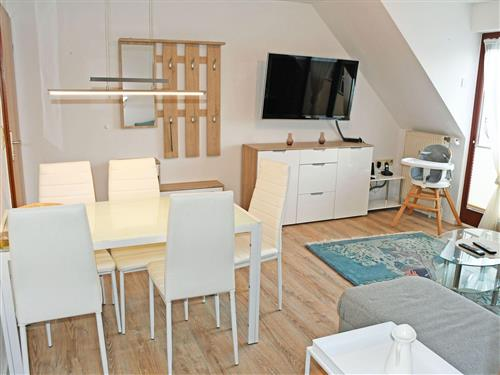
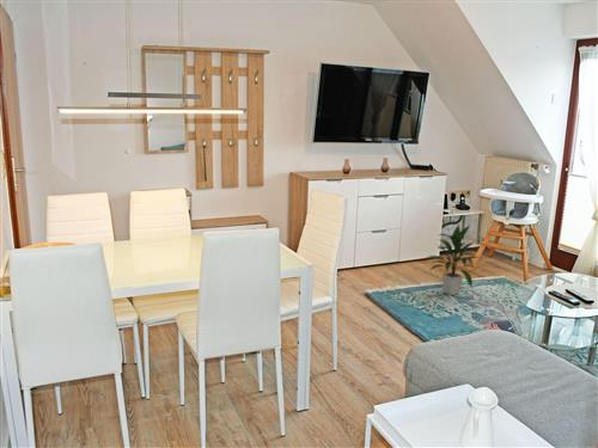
+ indoor plant [425,223,482,296]
